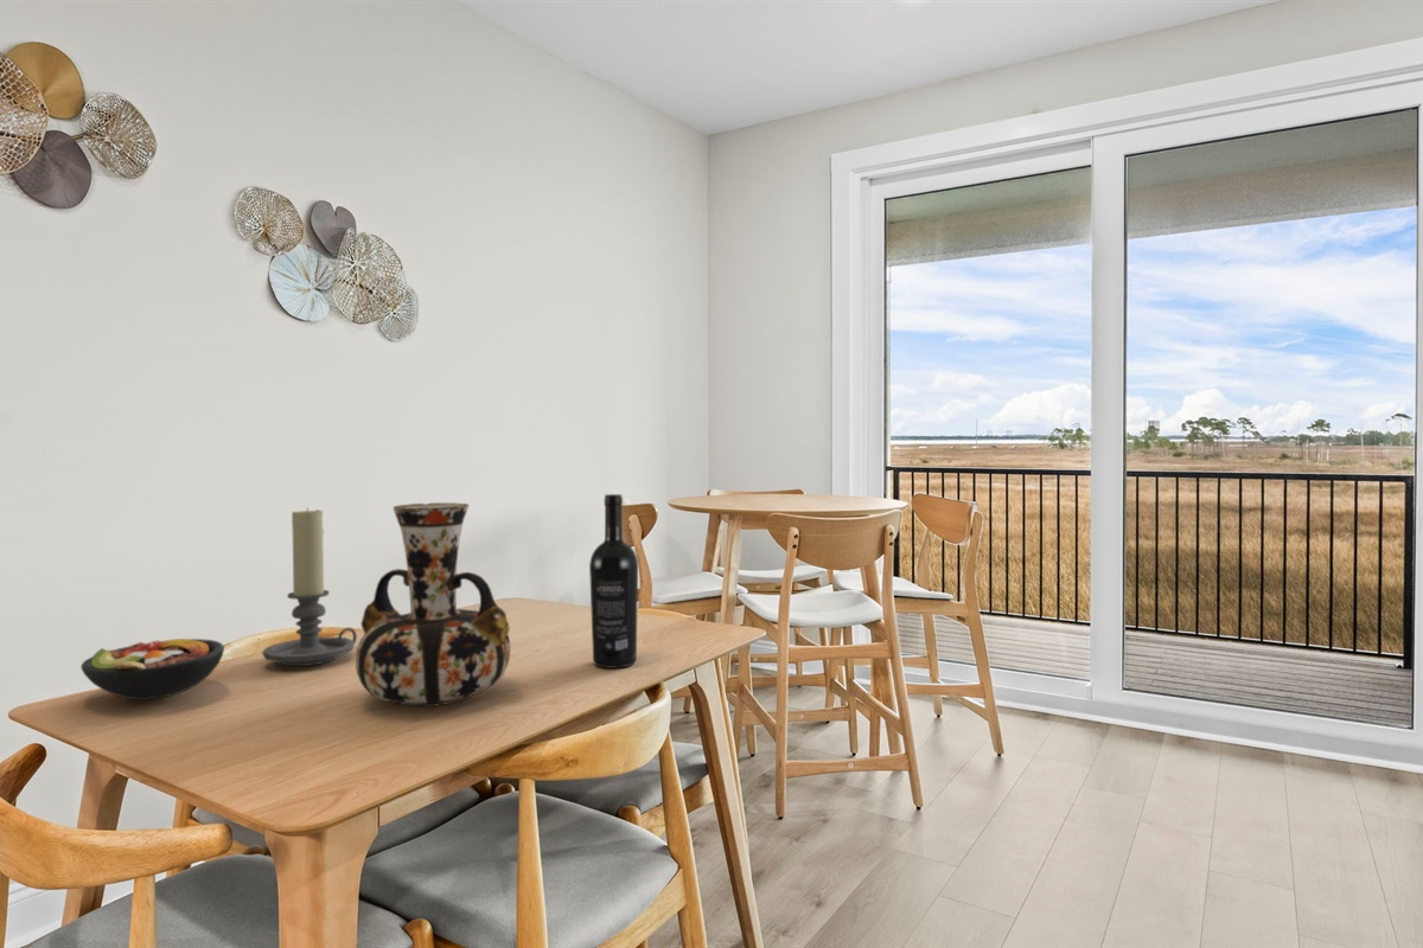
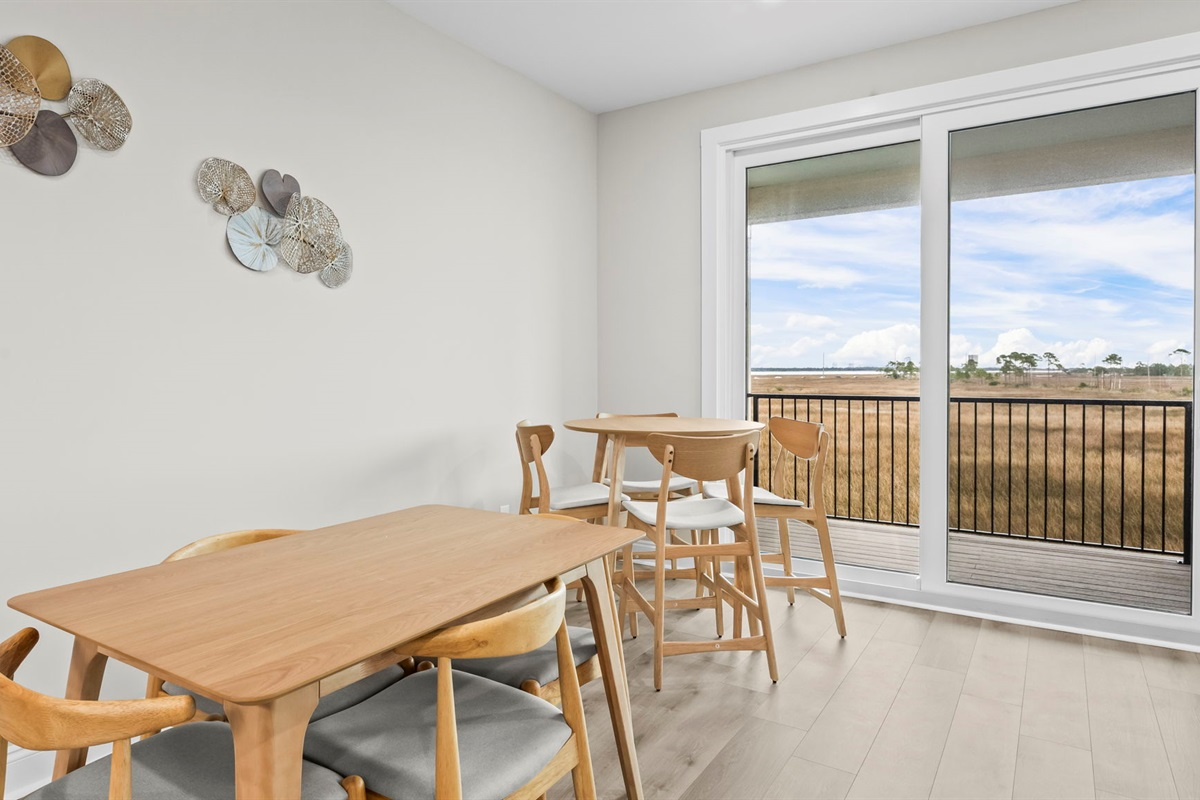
- candle holder [261,507,358,667]
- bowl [79,638,225,700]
- vase [355,501,511,707]
- wine bottle [588,493,639,668]
